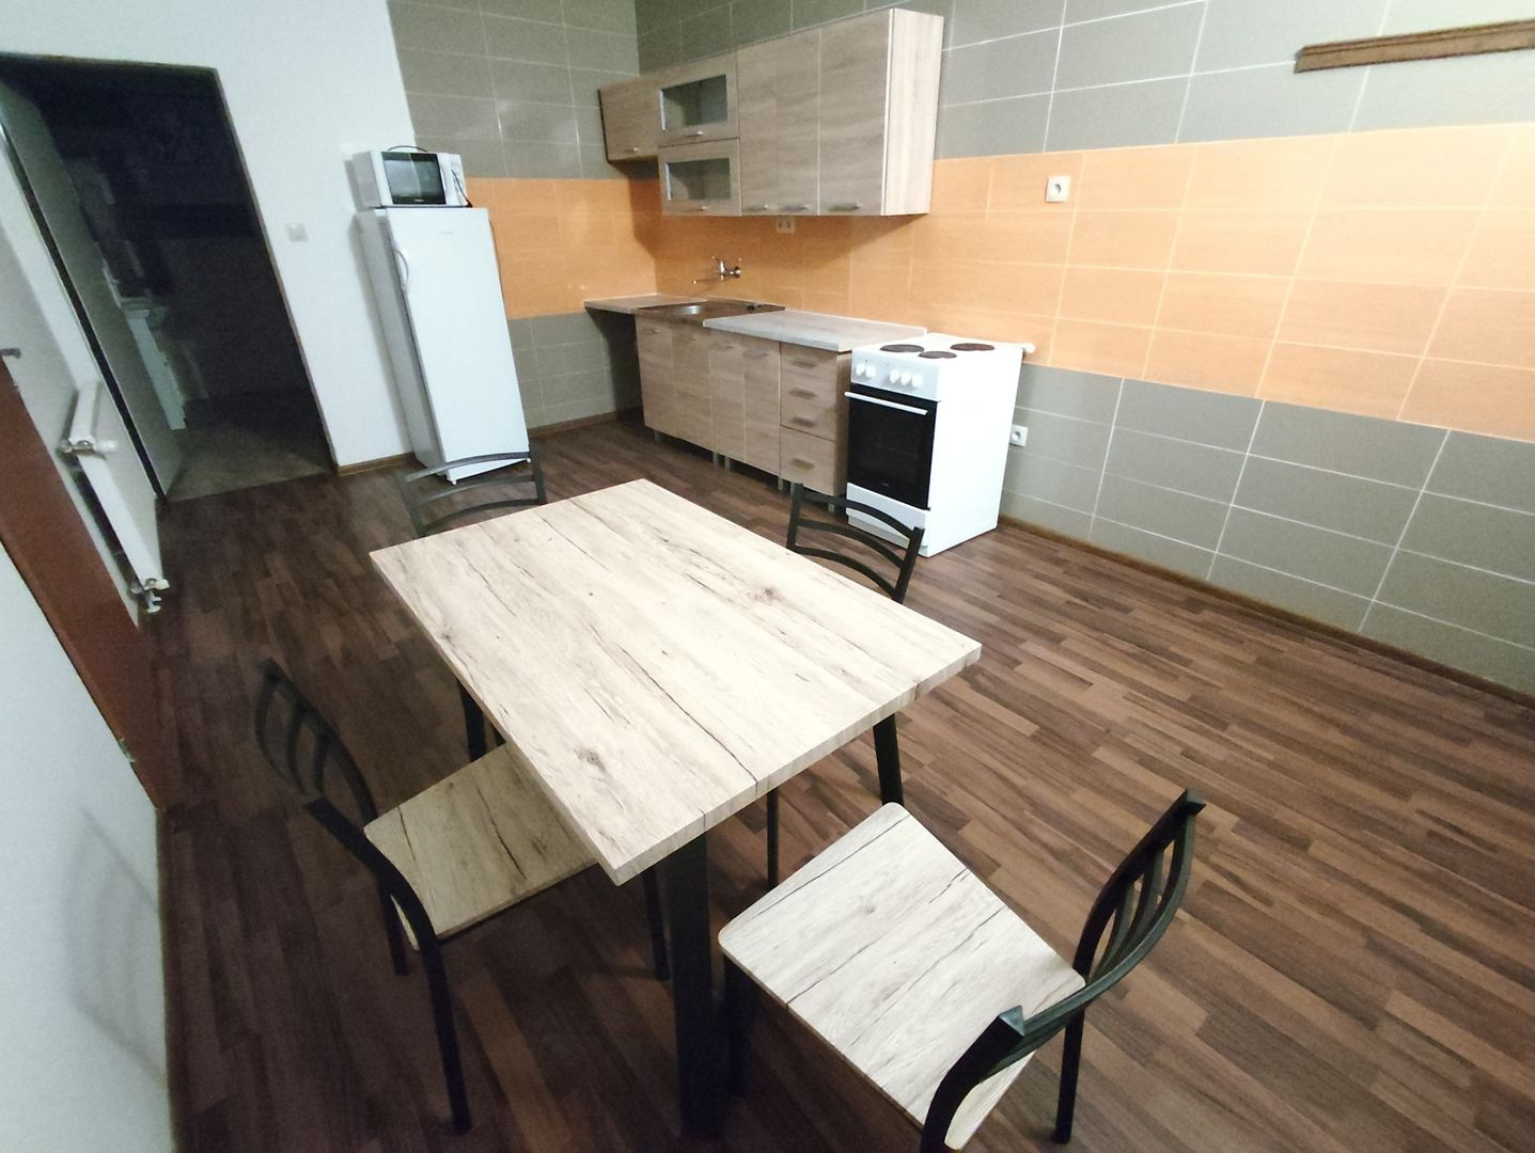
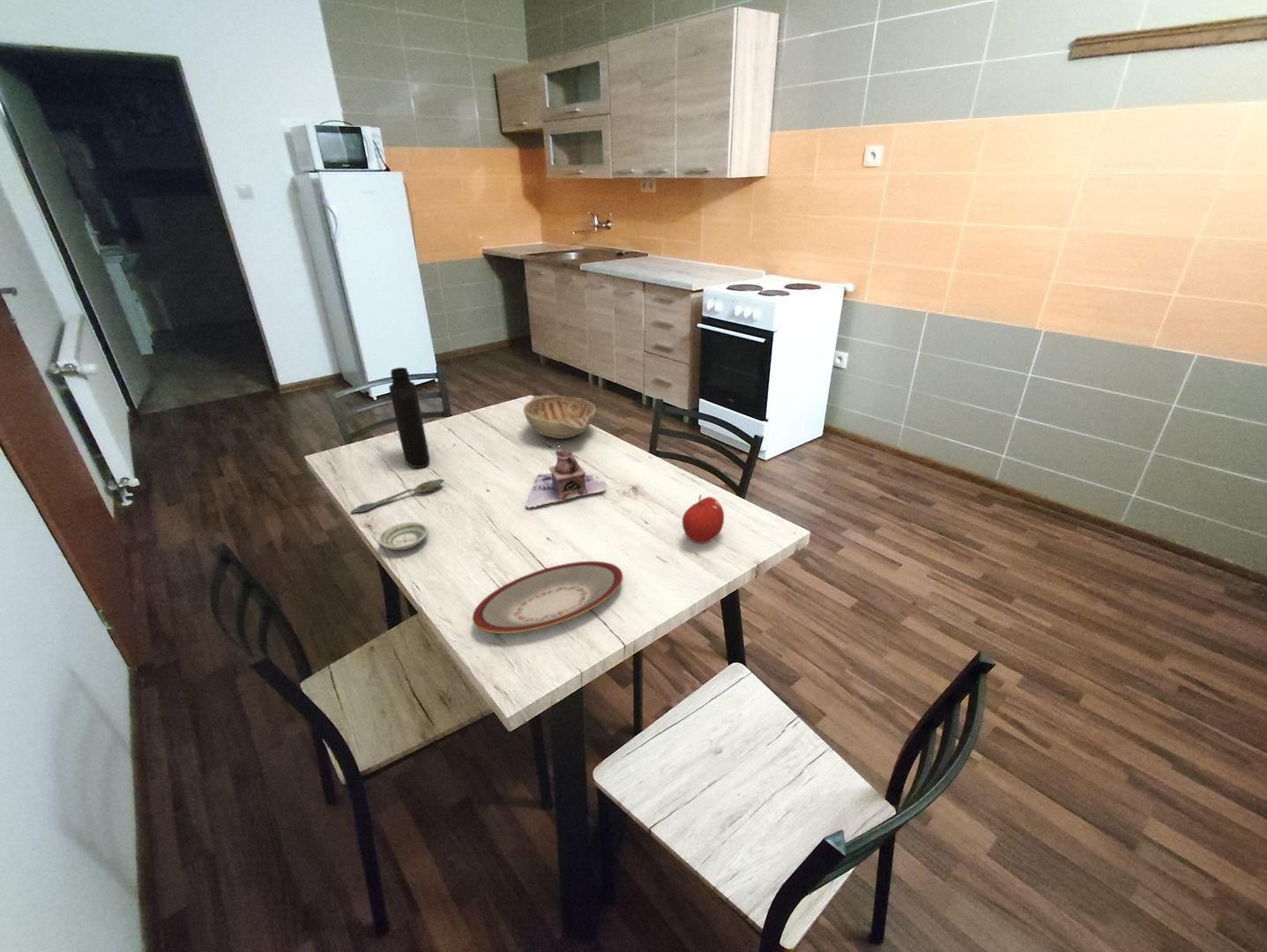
+ decorative bowl [523,394,597,440]
+ plate [472,561,623,635]
+ spoon [349,479,445,514]
+ bottle [388,367,430,469]
+ teapot [525,447,607,509]
+ fruit [682,494,725,545]
+ saucer [378,521,429,551]
